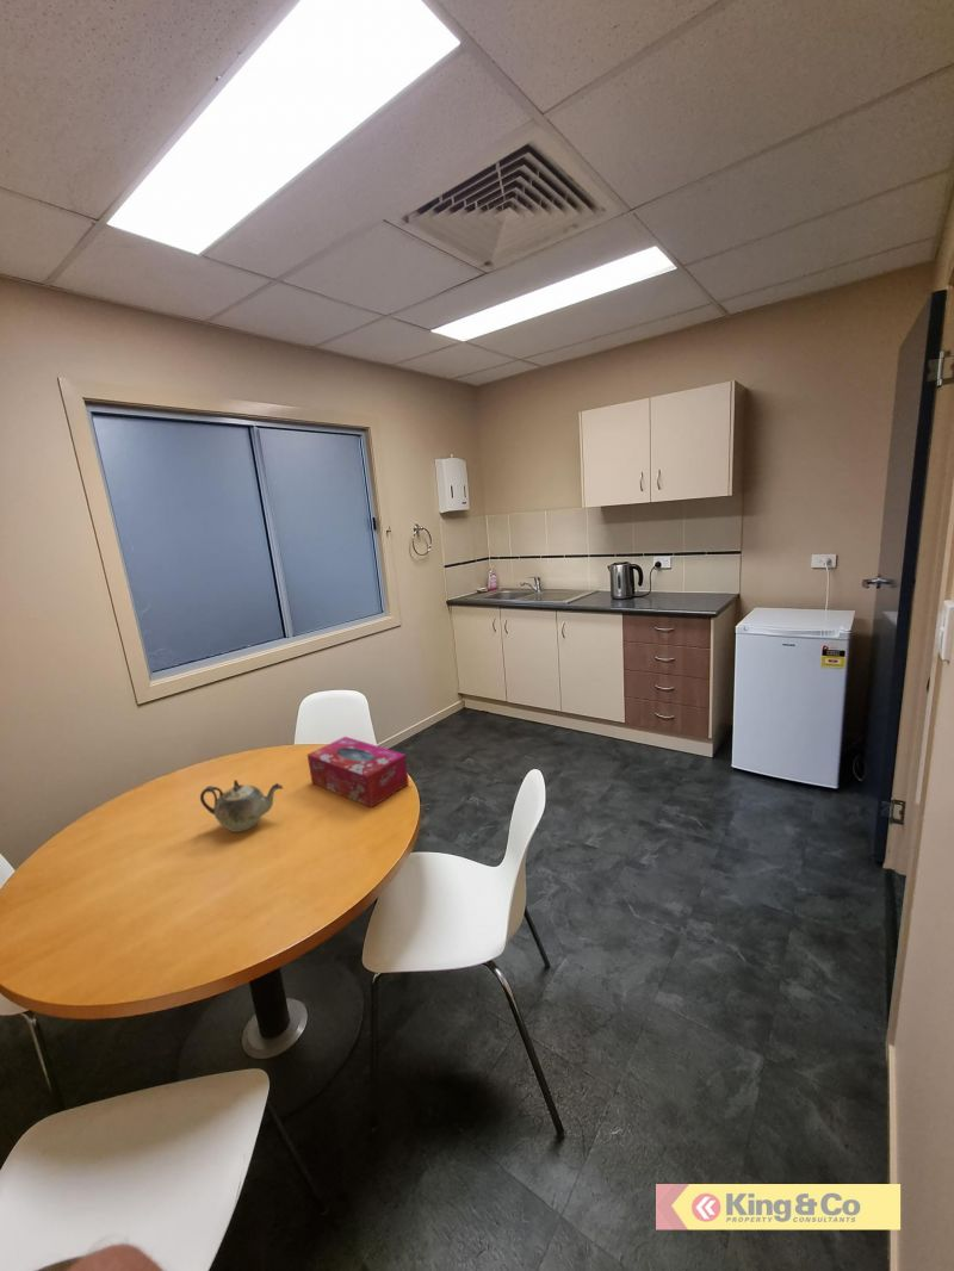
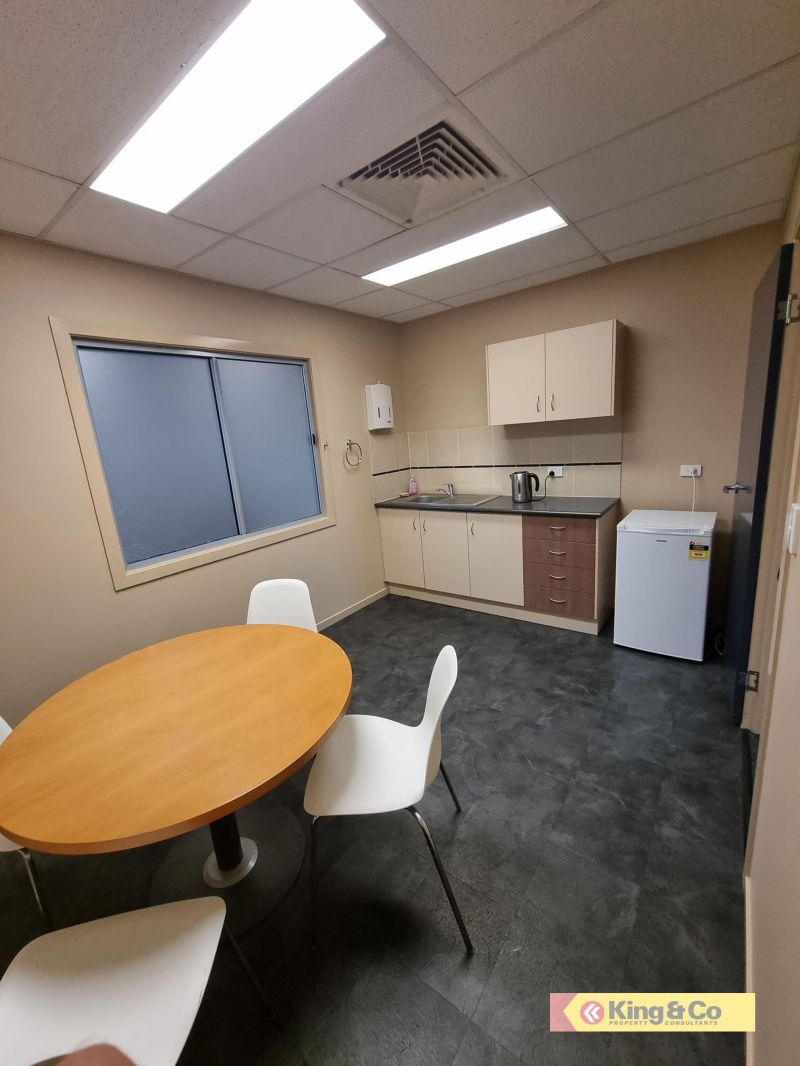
- tissue box [306,736,410,808]
- teapot [199,779,284,833]
